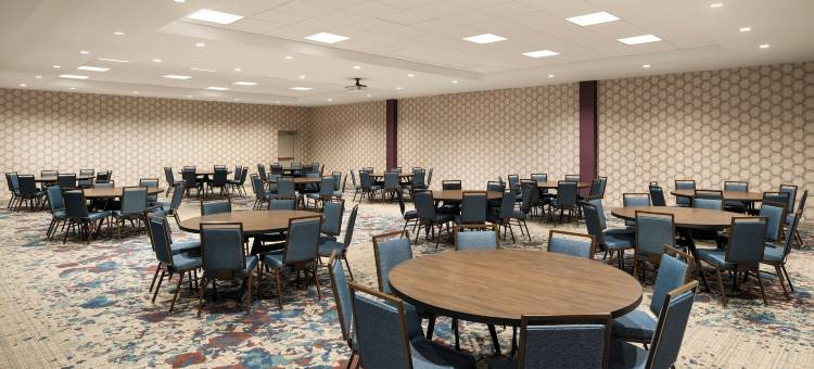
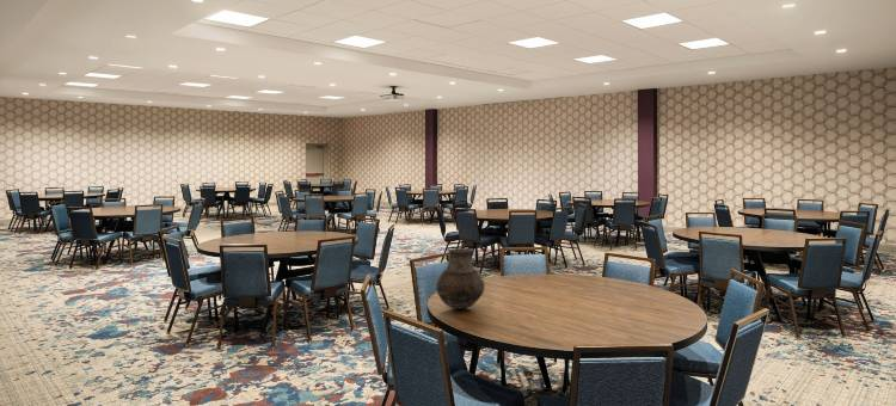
+ vase [435,247,486,310]
